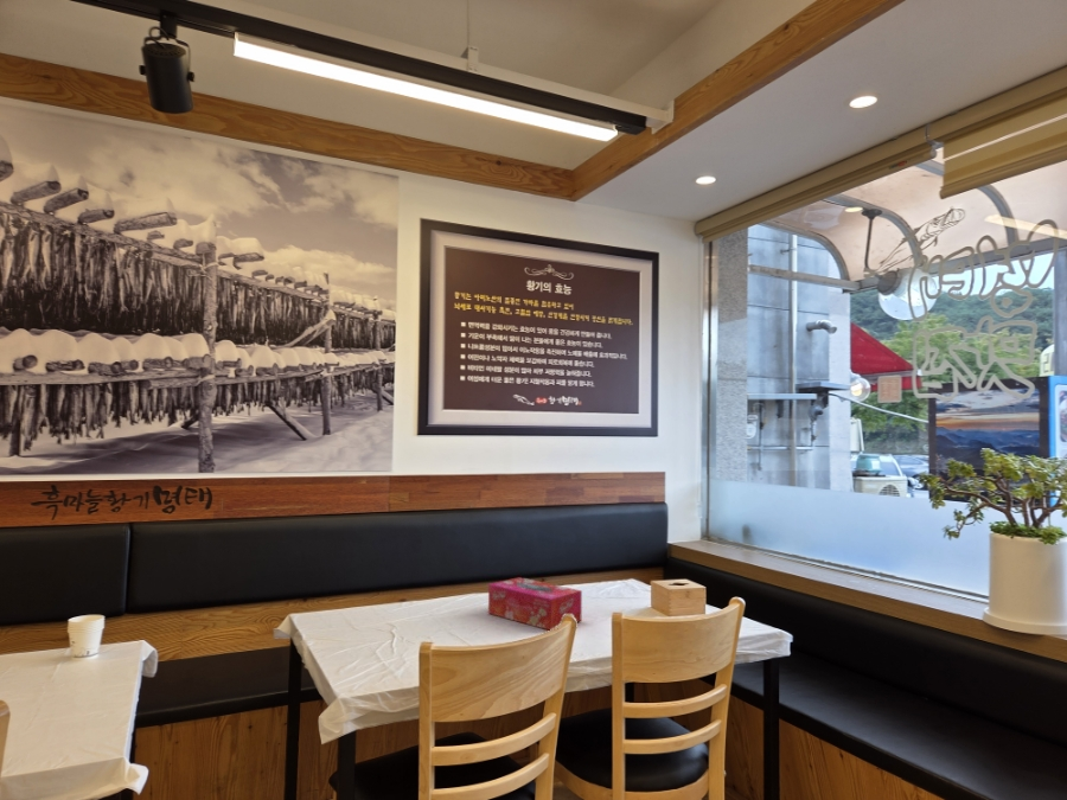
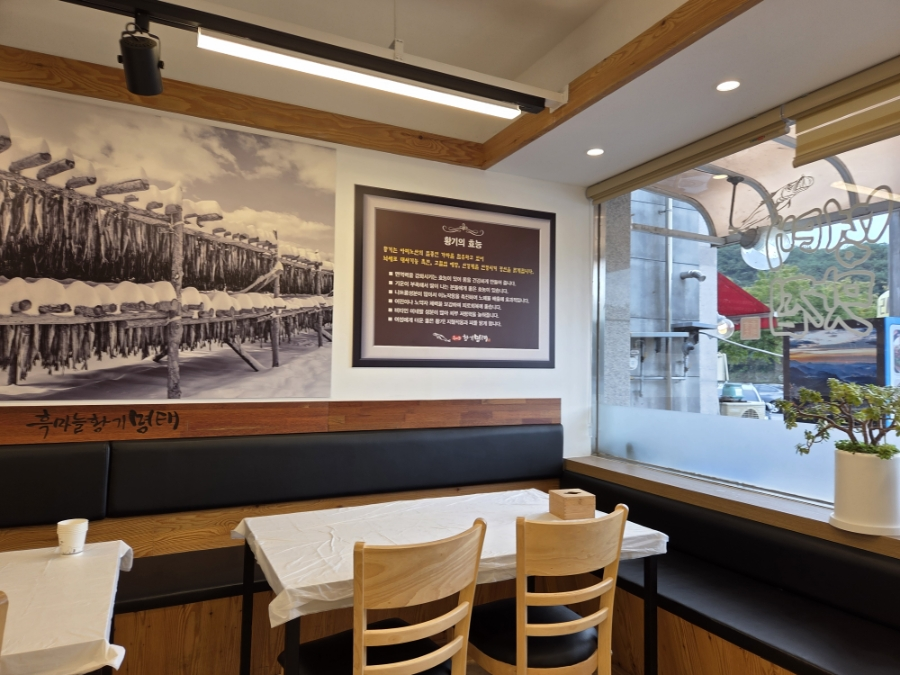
- tissue box [487,576,583,632]
